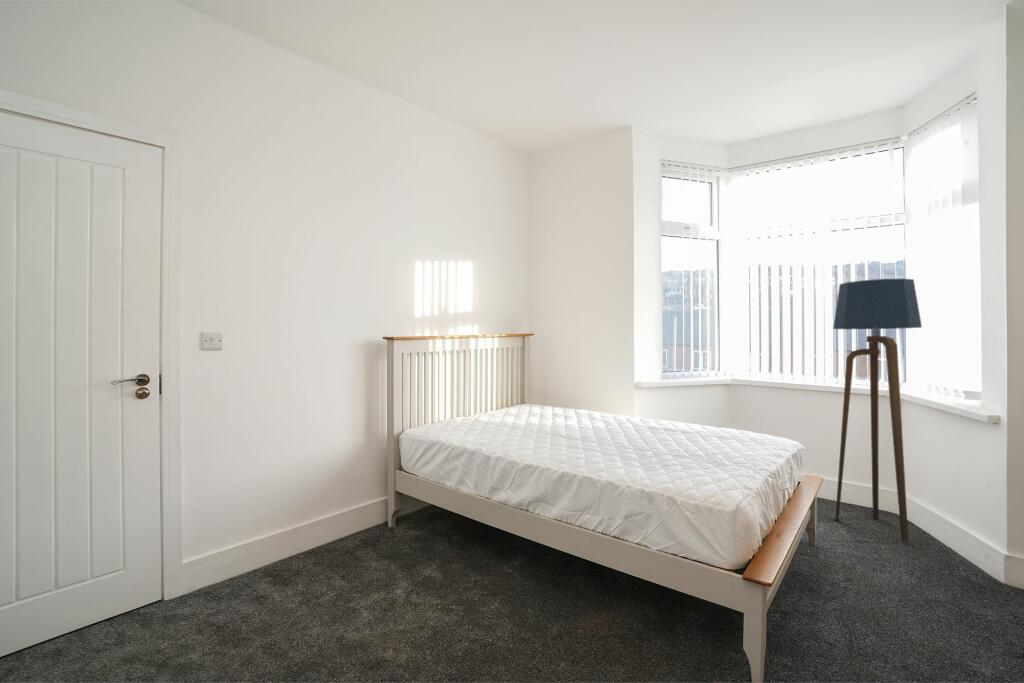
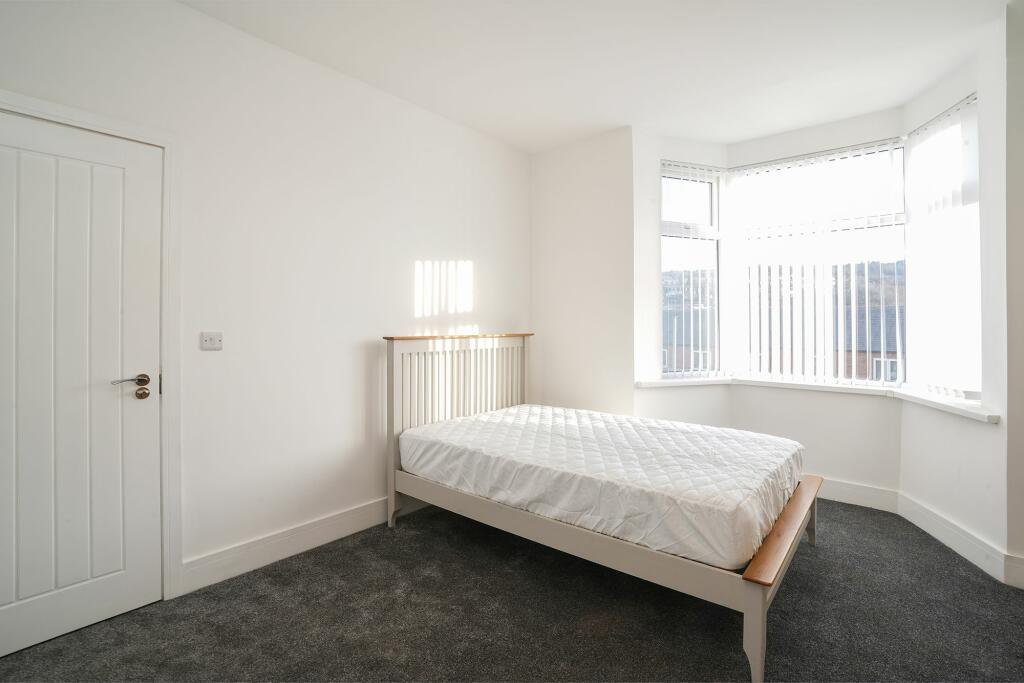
- floor lamp [832,278,923,543]
